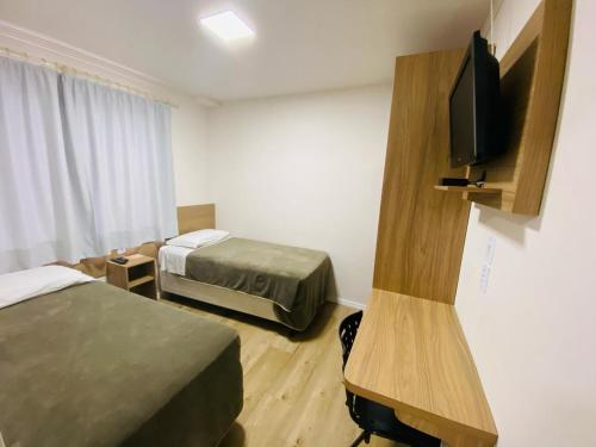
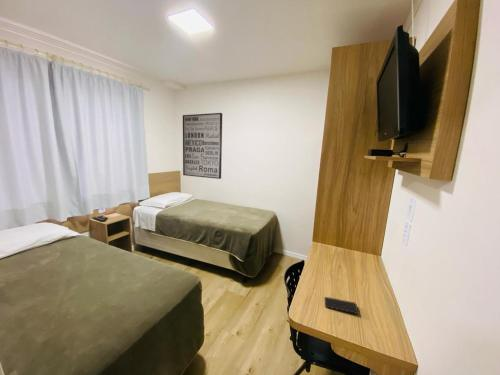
+ smartphone [324,296,359,315]
+ wall art [182,112,223,180]
